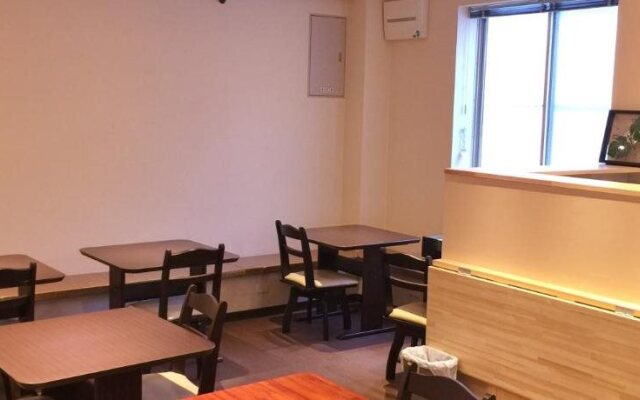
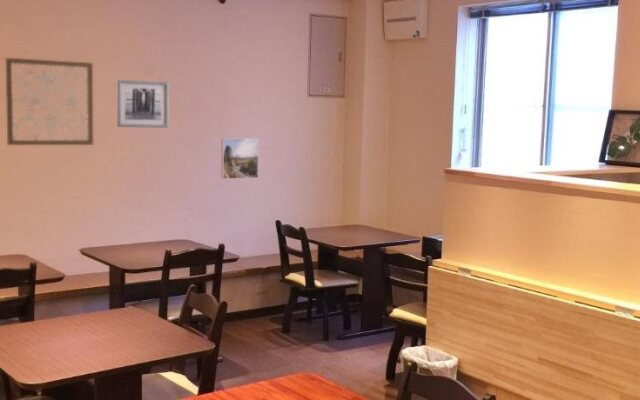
+ wall art [116,79,170,129]
+ wall art [5,57,94,146]
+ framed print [220,137,260,180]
